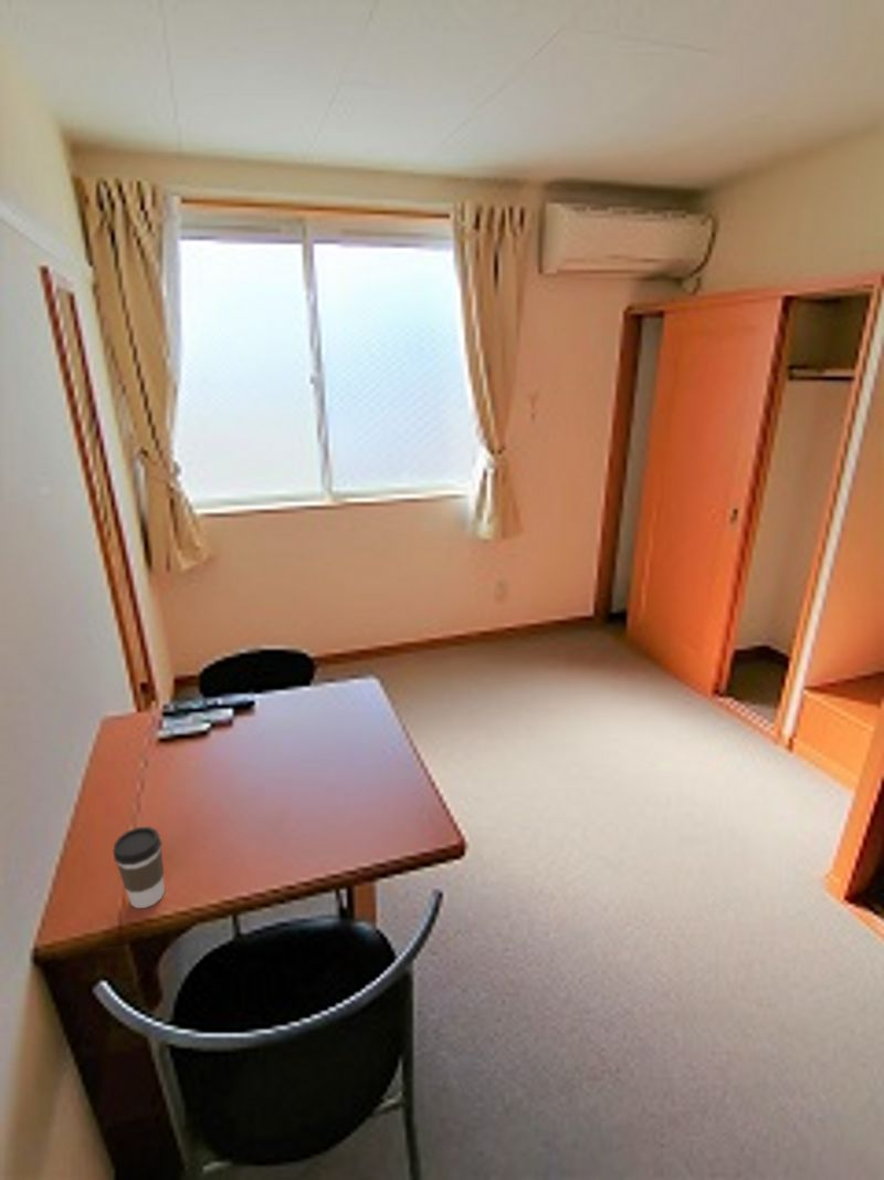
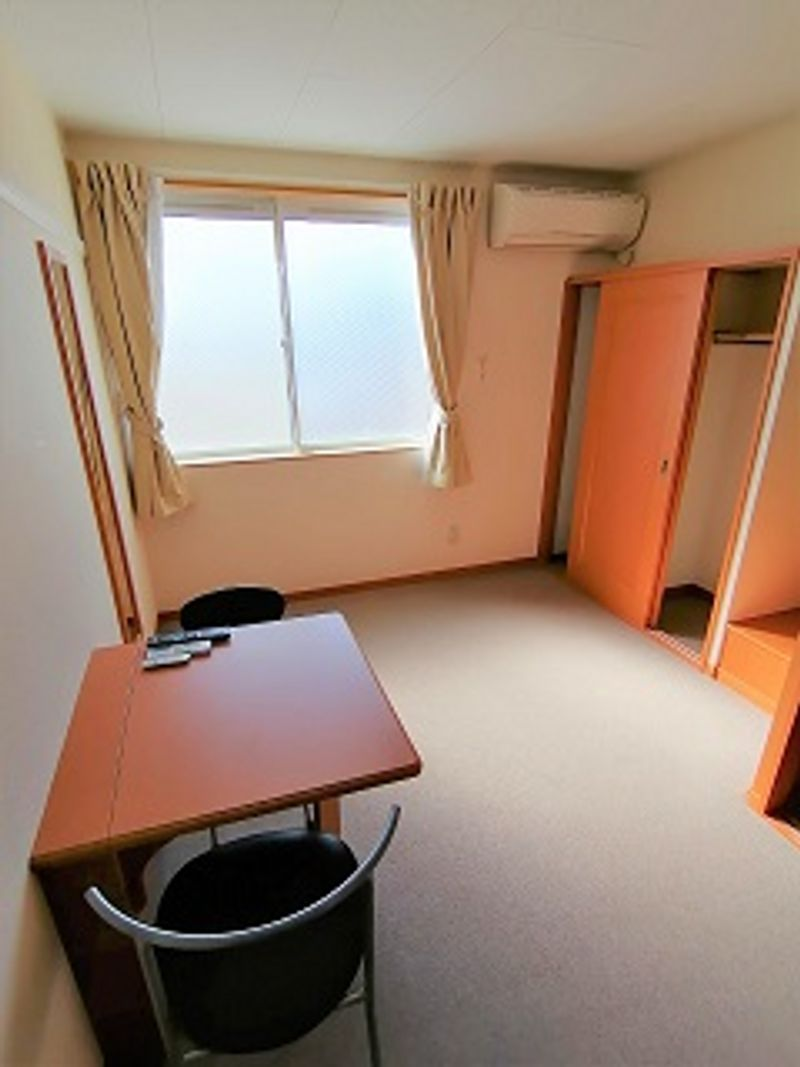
- coffee cup [112,826,166,909]
